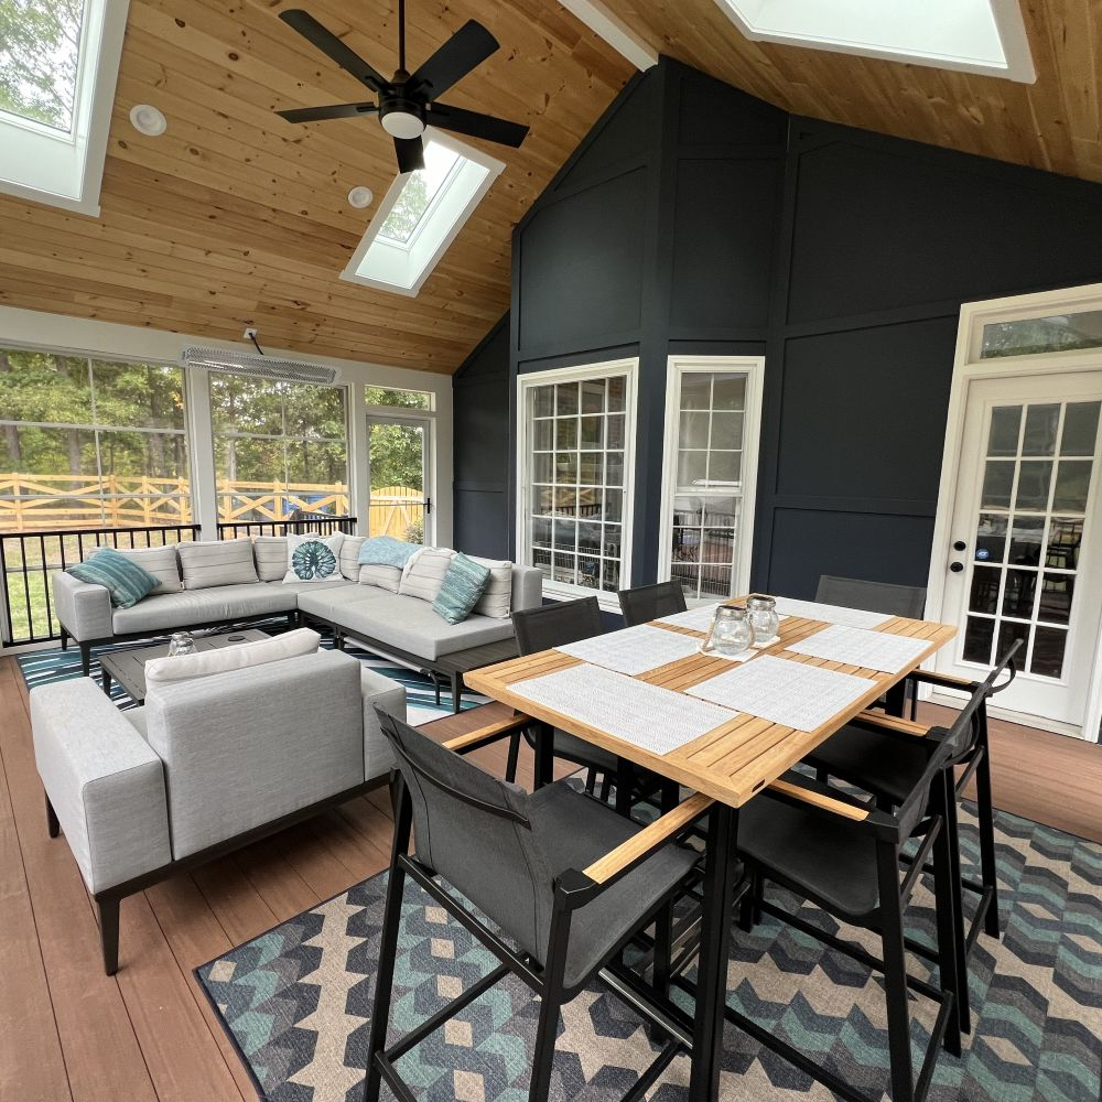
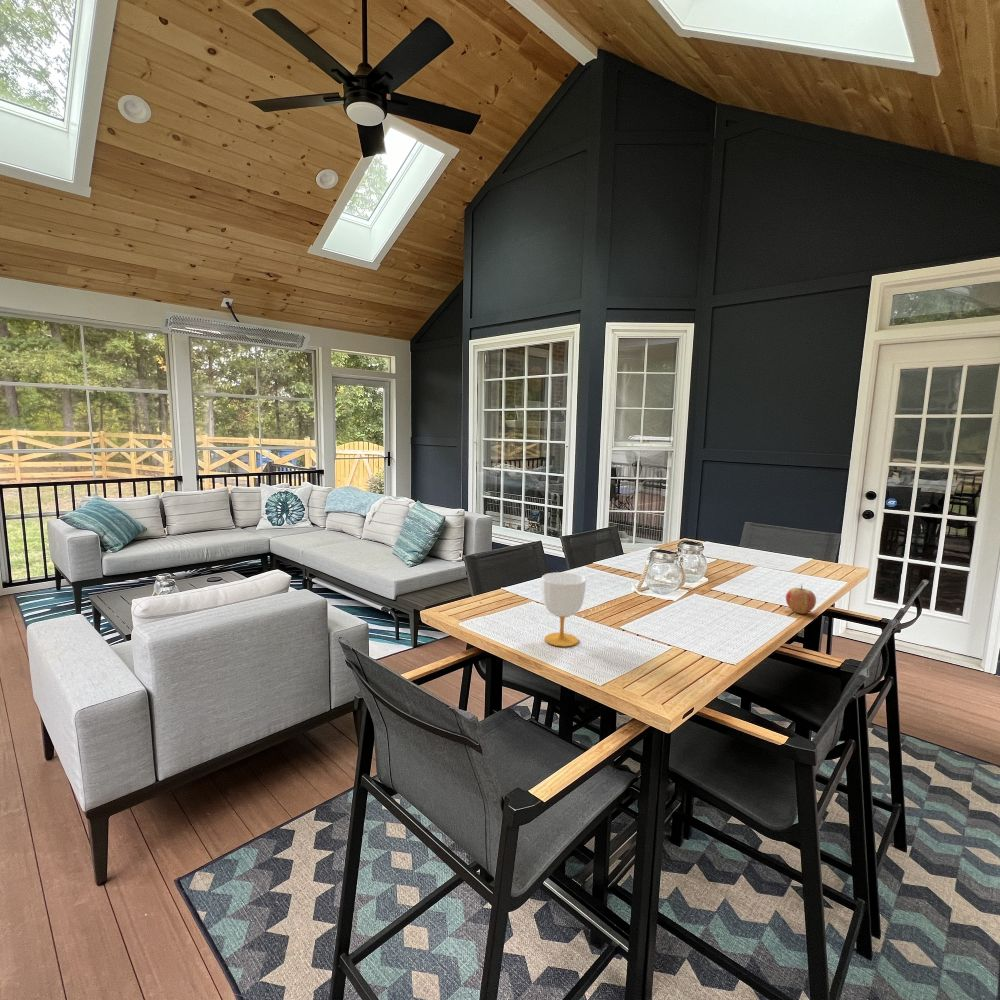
+ cup [541,571,587,648]
+ fruit [785,584,817,615]
